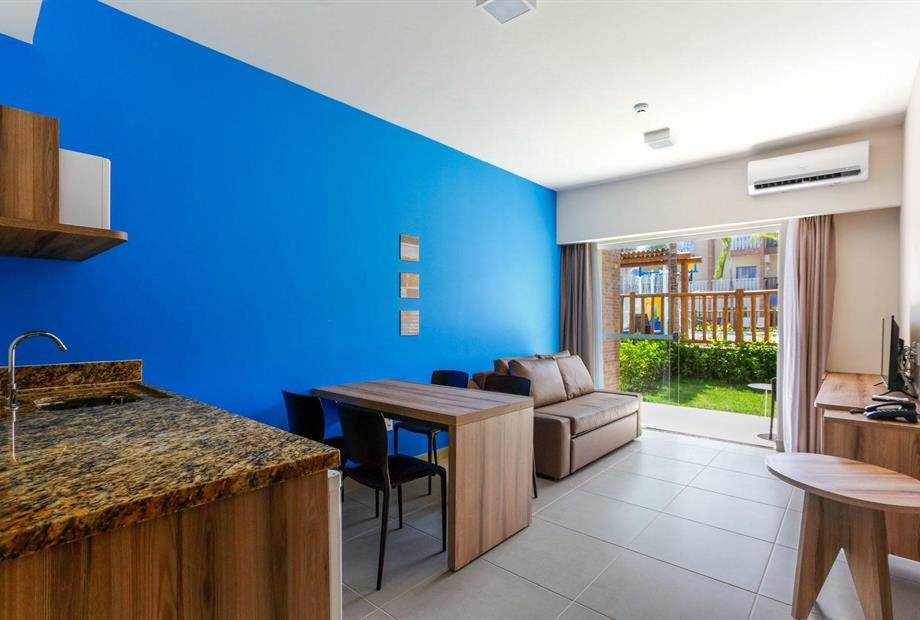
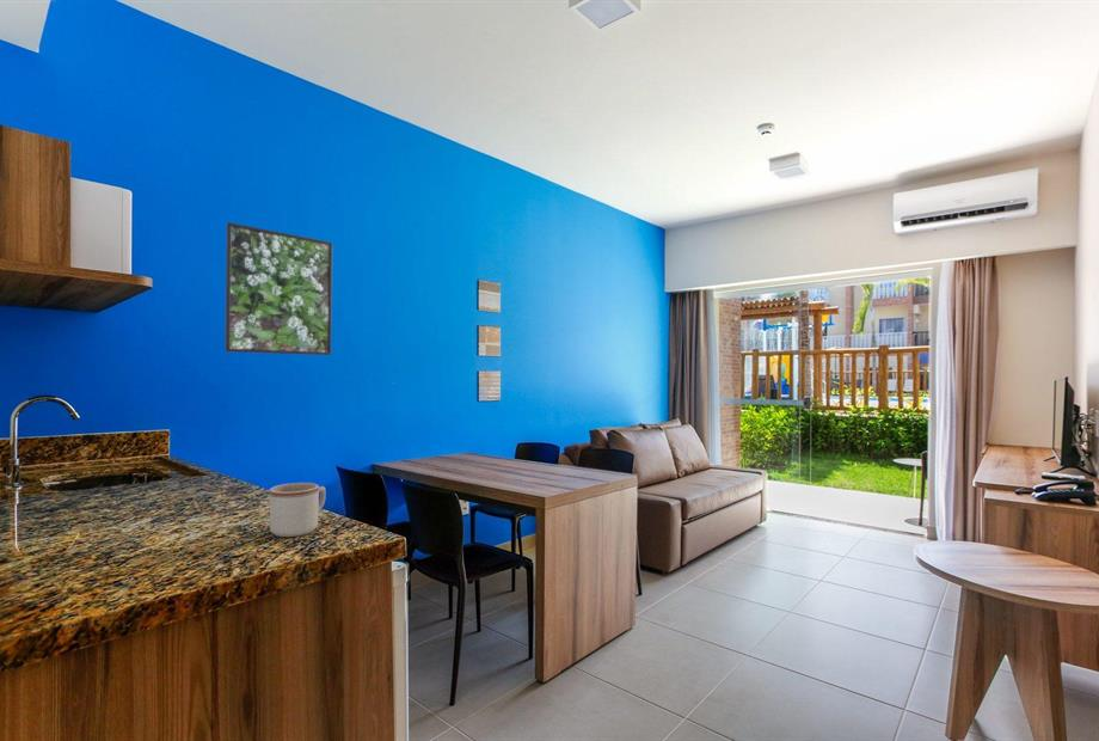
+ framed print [223,221,333,356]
+ mug [269,482,326,538]
